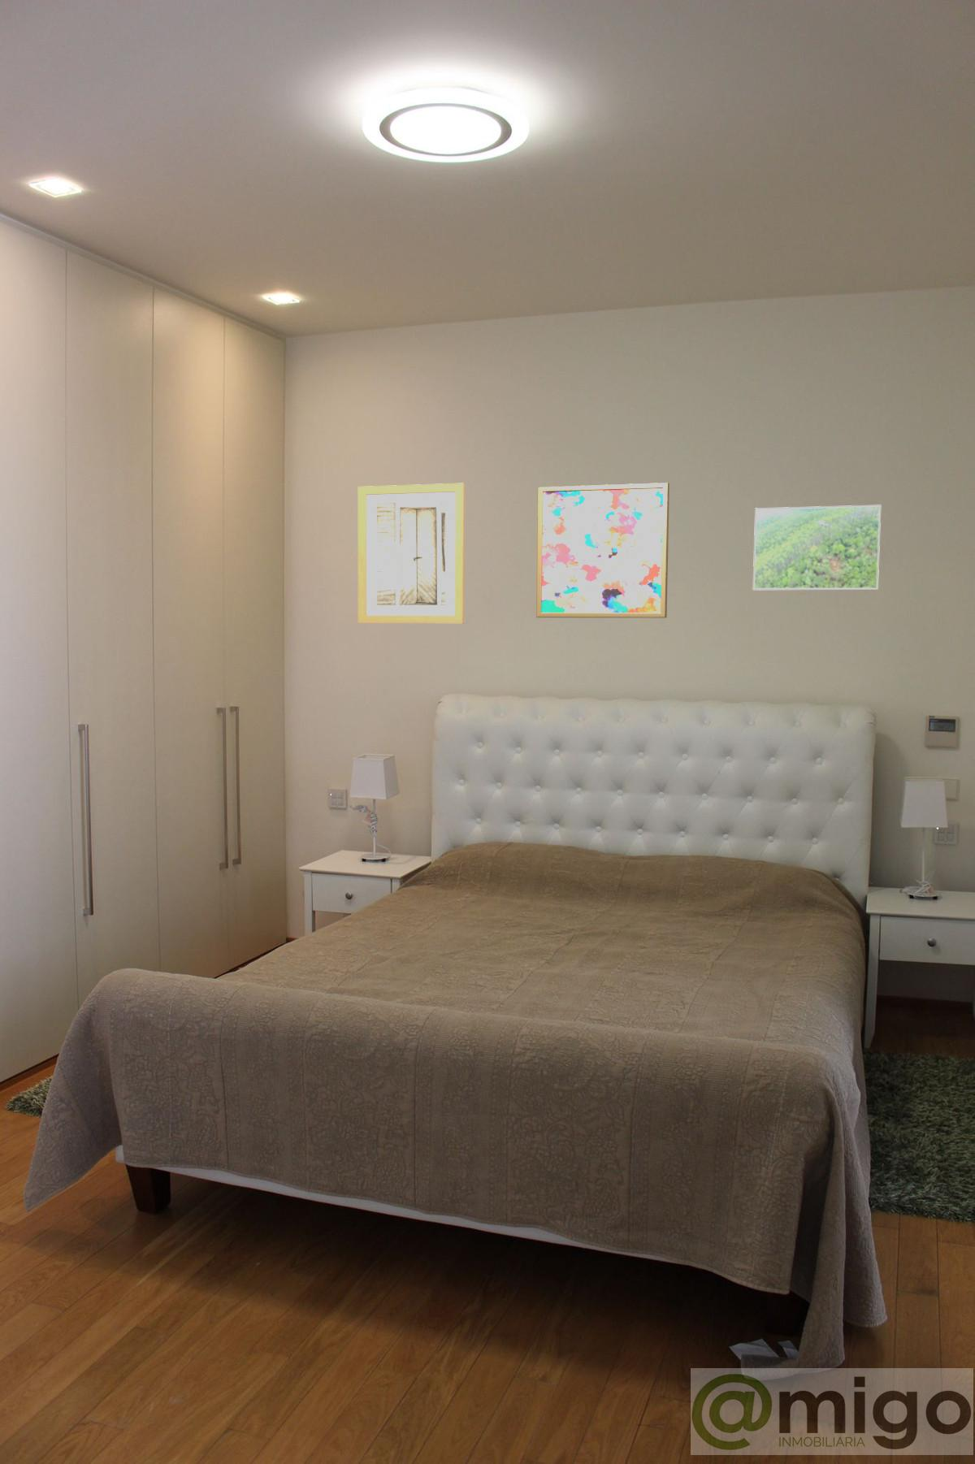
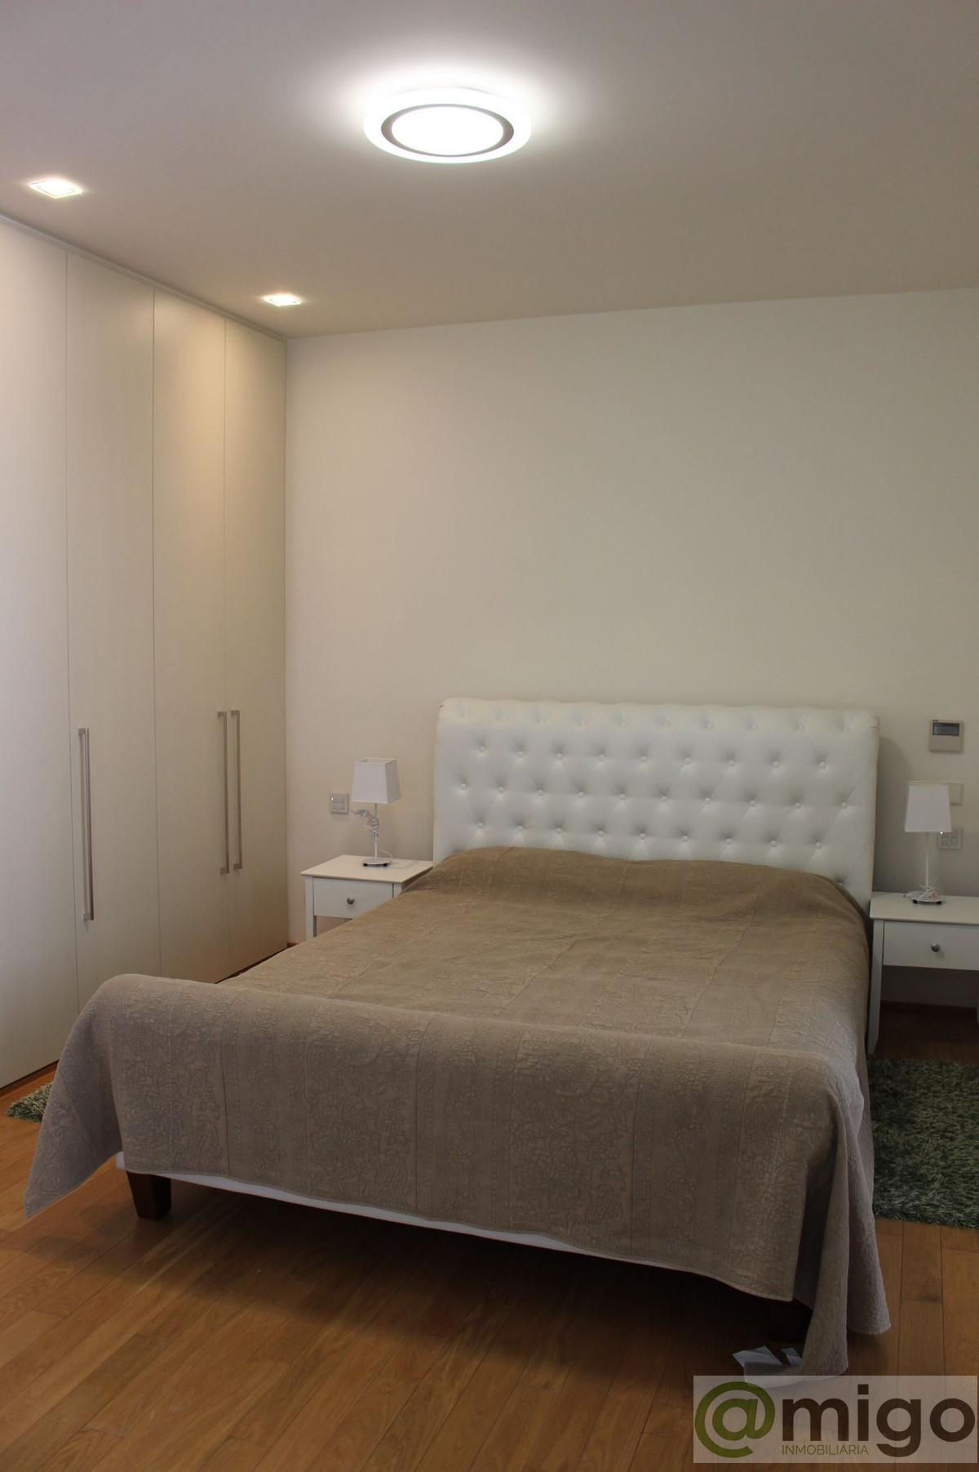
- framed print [752,505,881,591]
- wall art [358,483,466,624]
- wall art [535,482,670,618]
